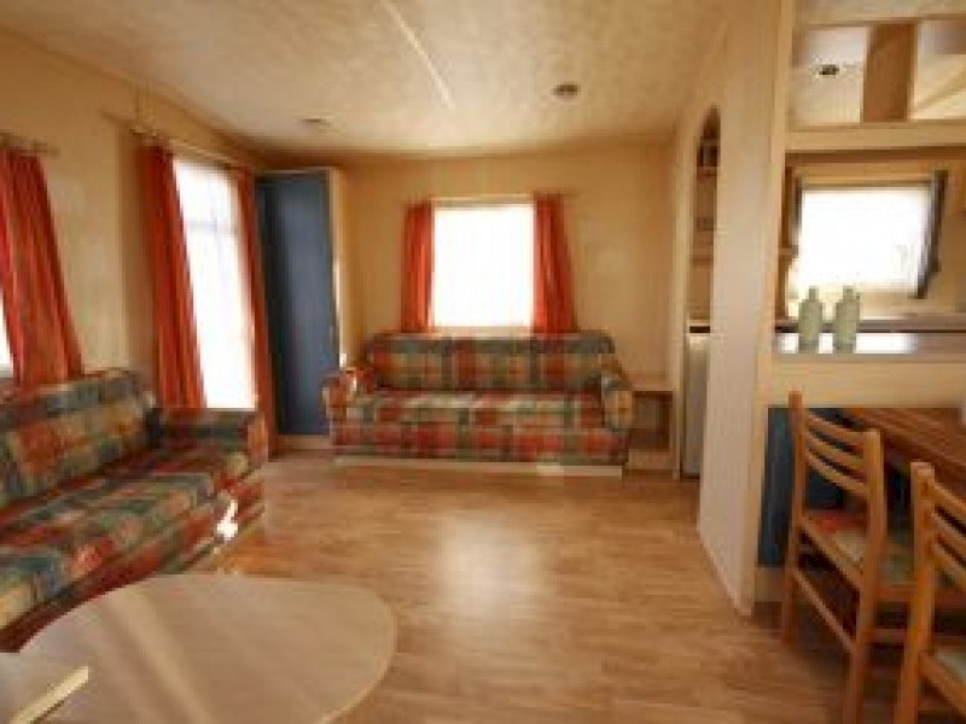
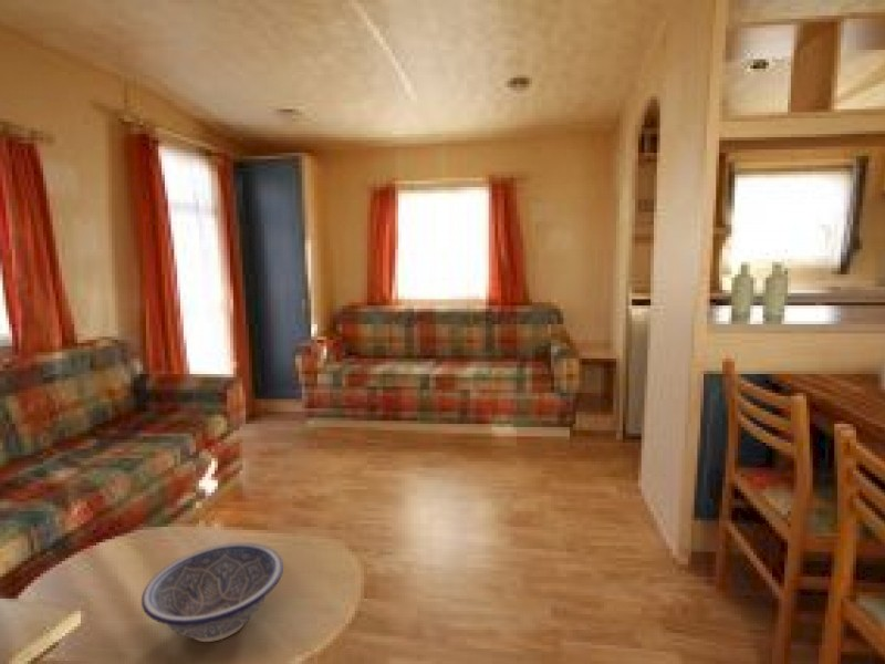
+ decorative bowl [140,542,284,643]
